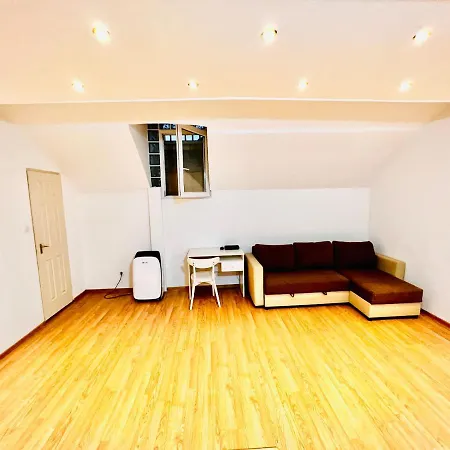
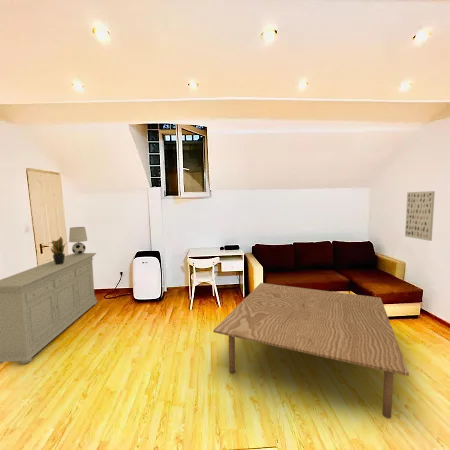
+ table lamp [68,226,88,257]
+ potted plant [47,235,69,265]
+ coffee table [212,282,410,419]
+ wall art [404,190,436,242]
+ sideboard [0,252,99,365]
